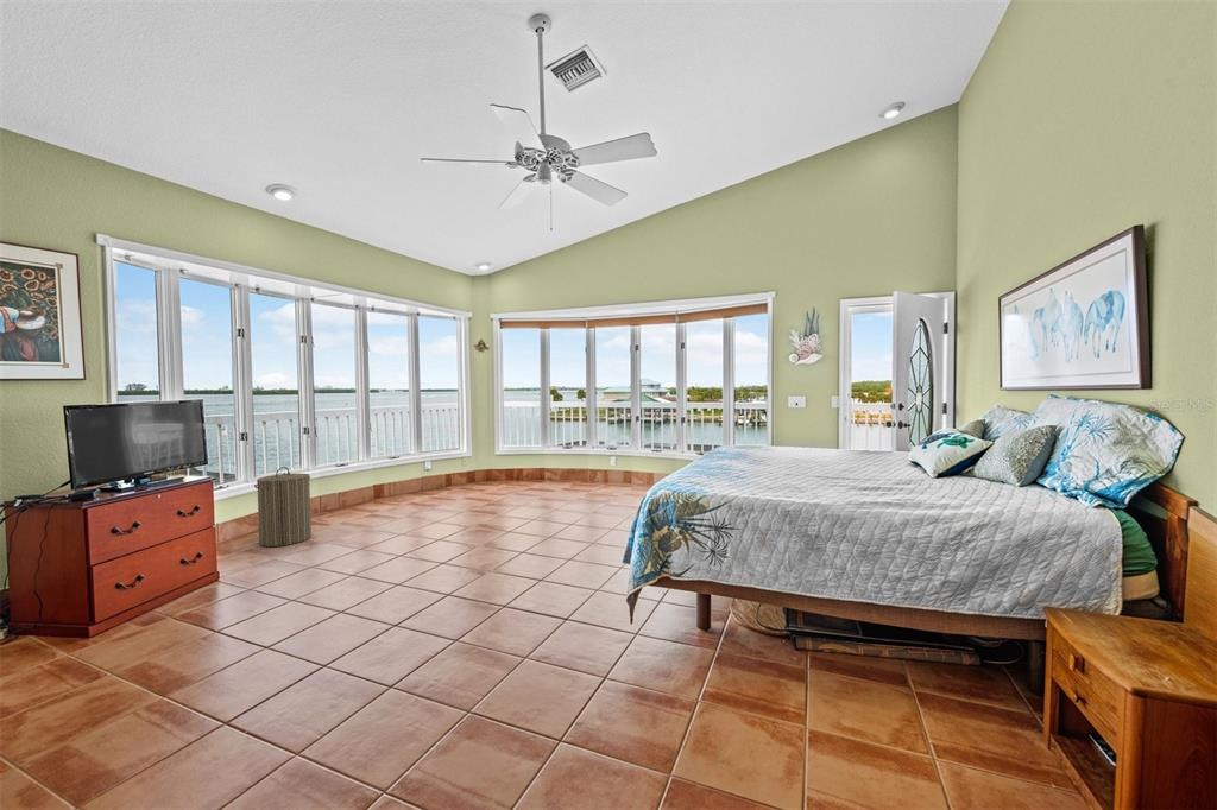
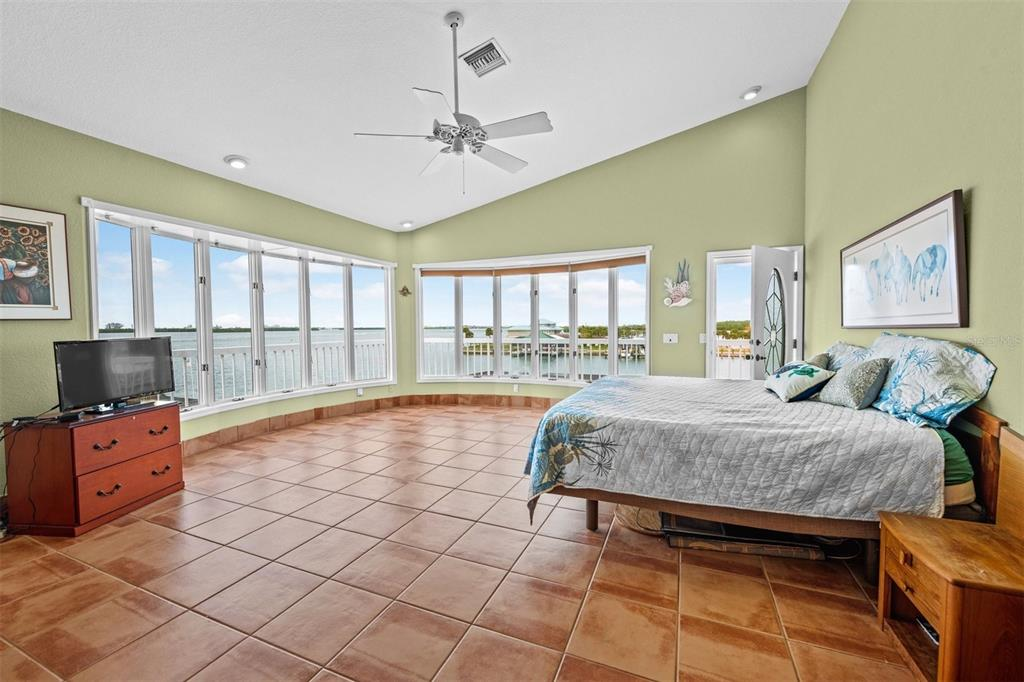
- laundry hamper [253,466,313,548]
